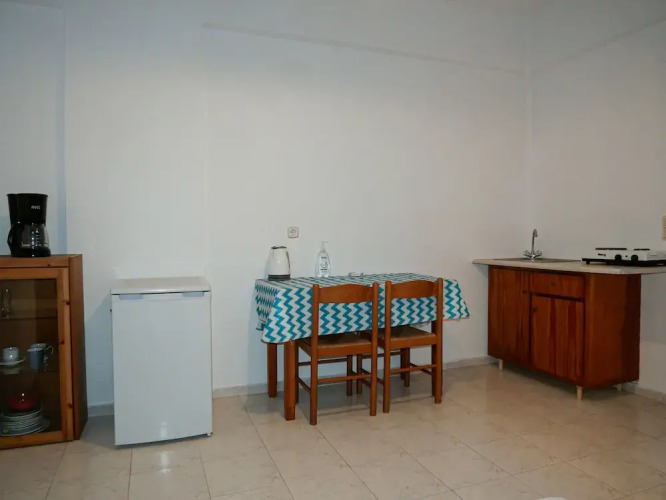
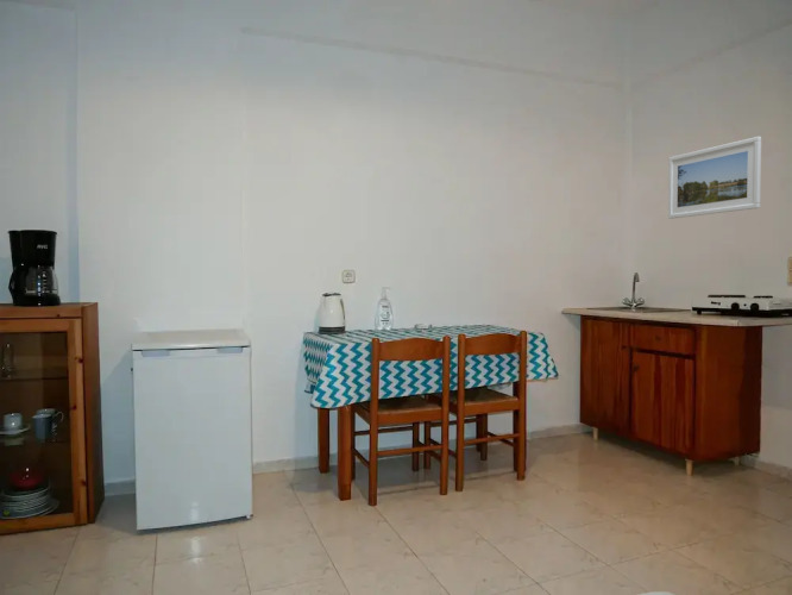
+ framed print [667,136,762,220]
